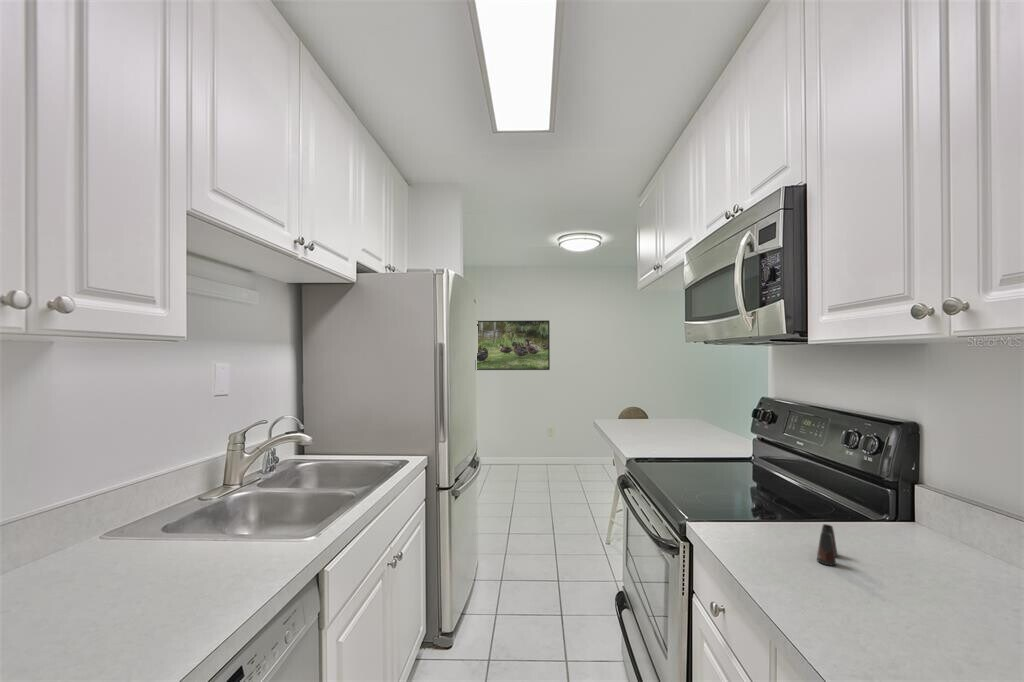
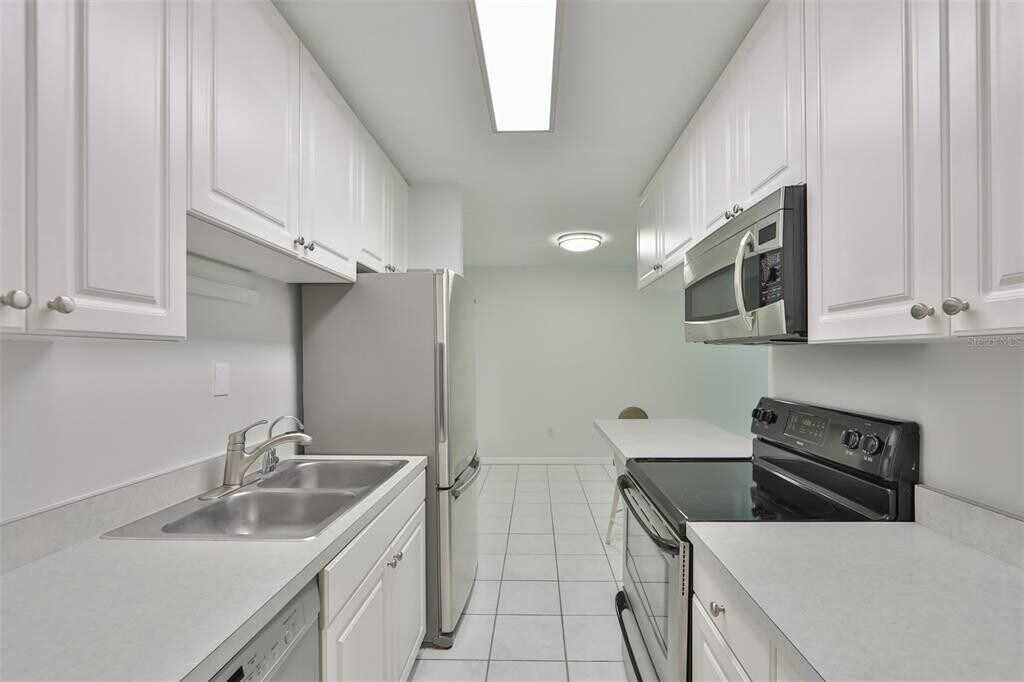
- salt shaker [816,523,839,567]
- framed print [476,319,551,371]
